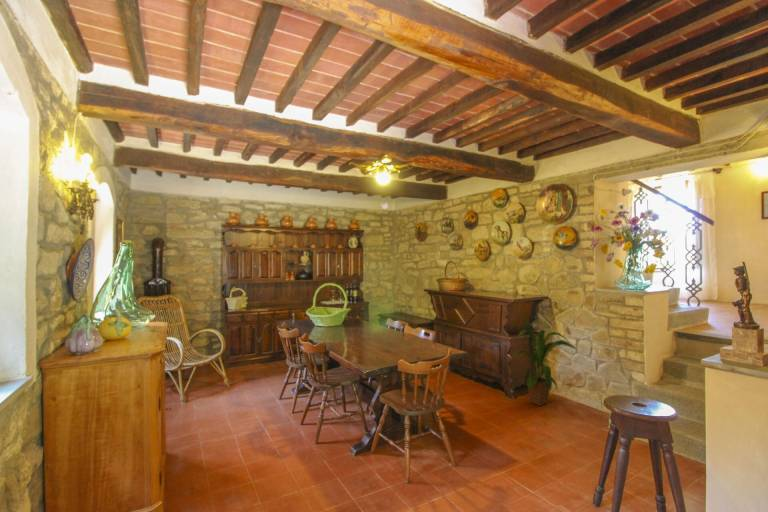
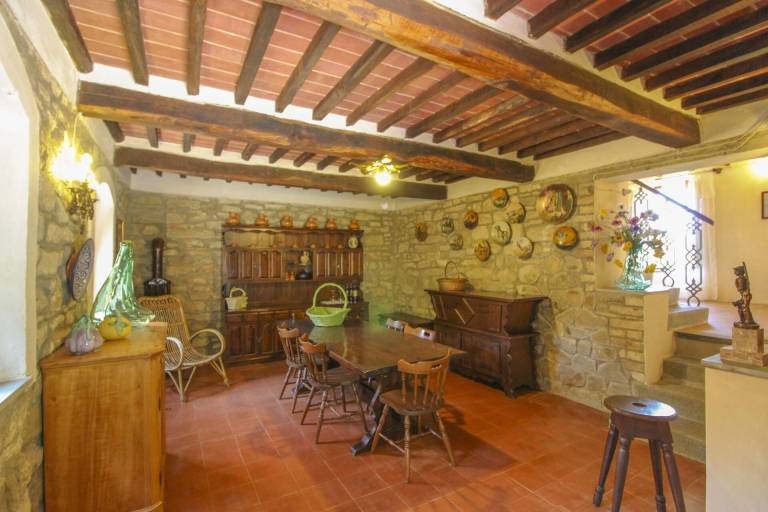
- house plant [507,316,580,407]
